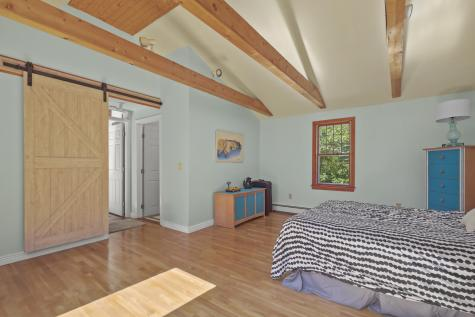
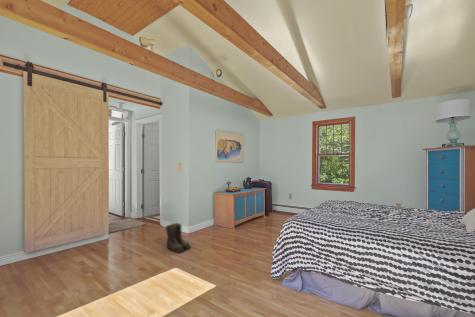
+ boots [165,222,191,254]
